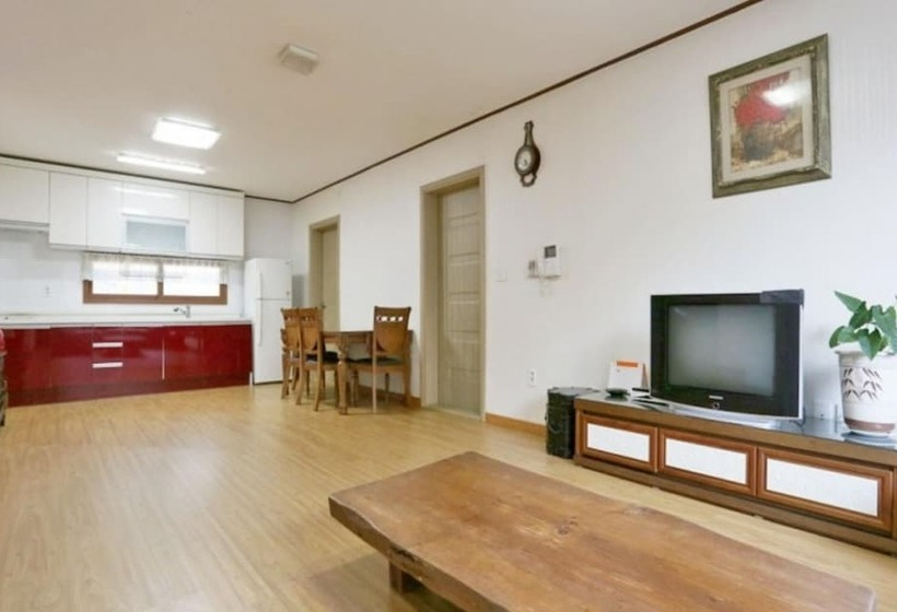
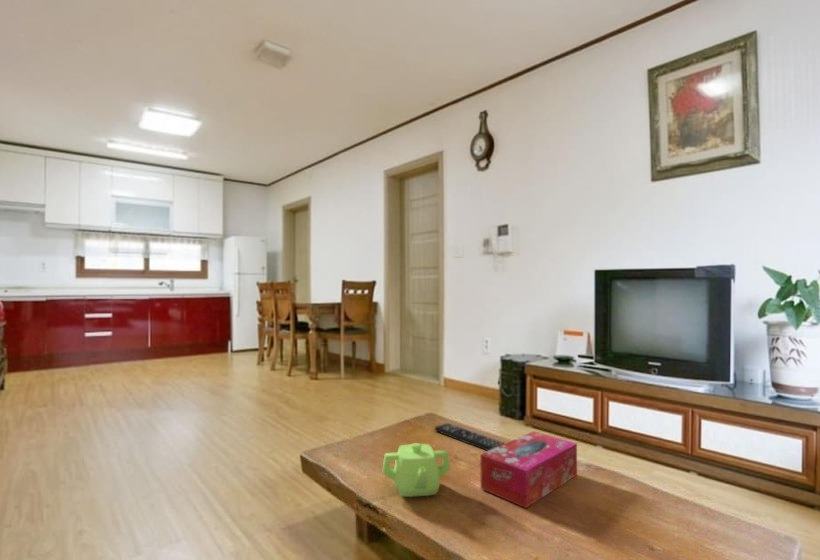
+ teapot [382,442,451,498]
+ remote control [434,422,506,452]
+ tissue box [479,430,578,509]
